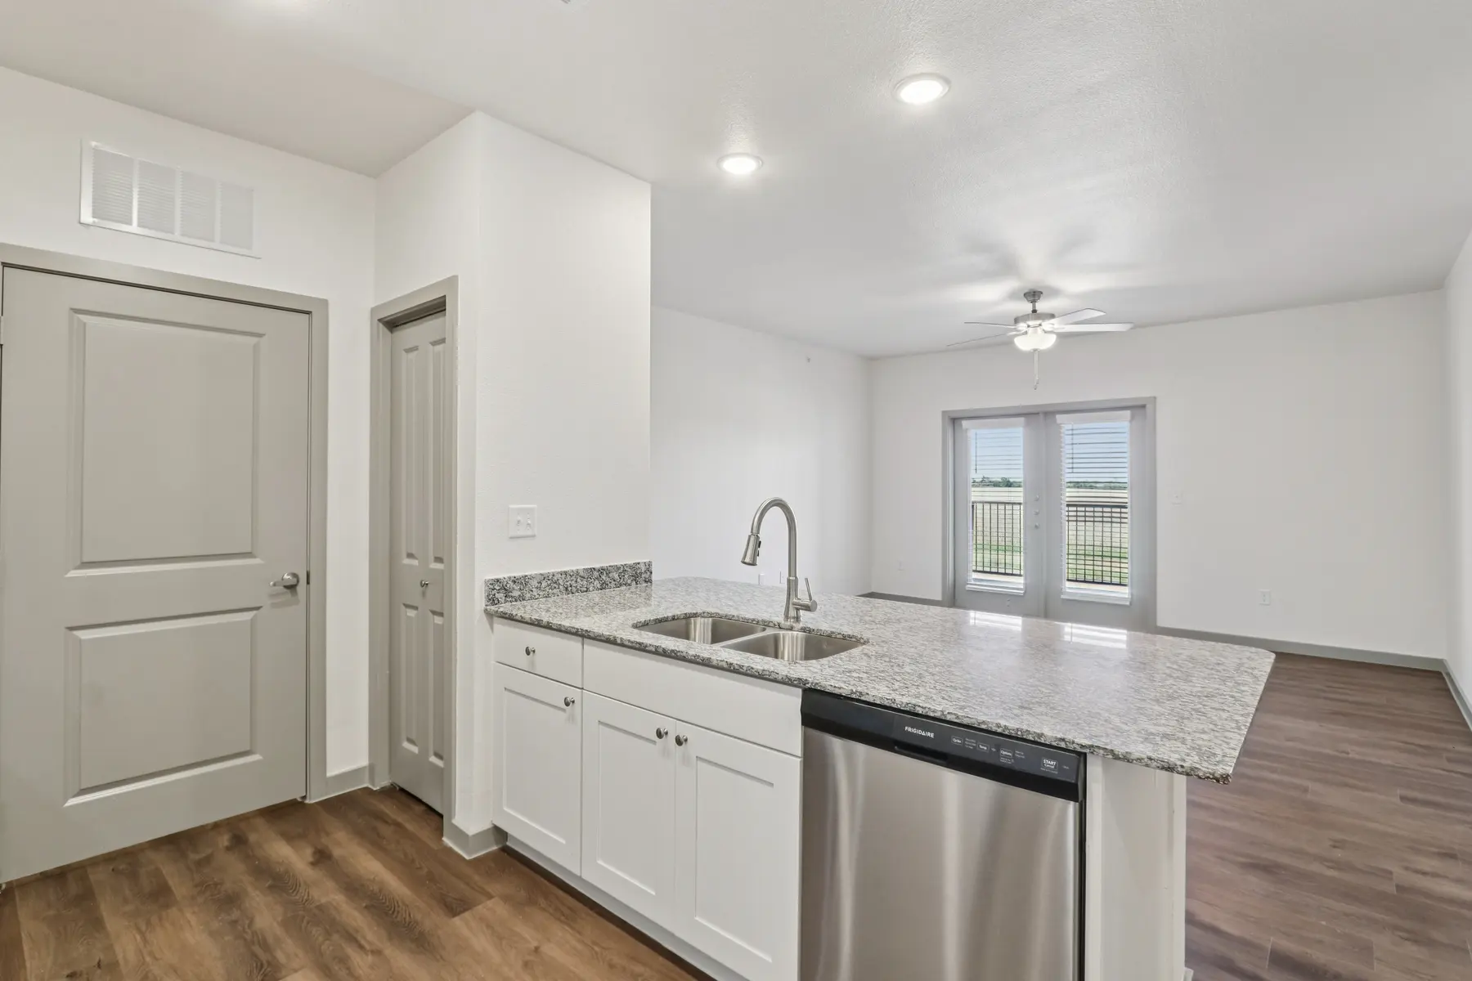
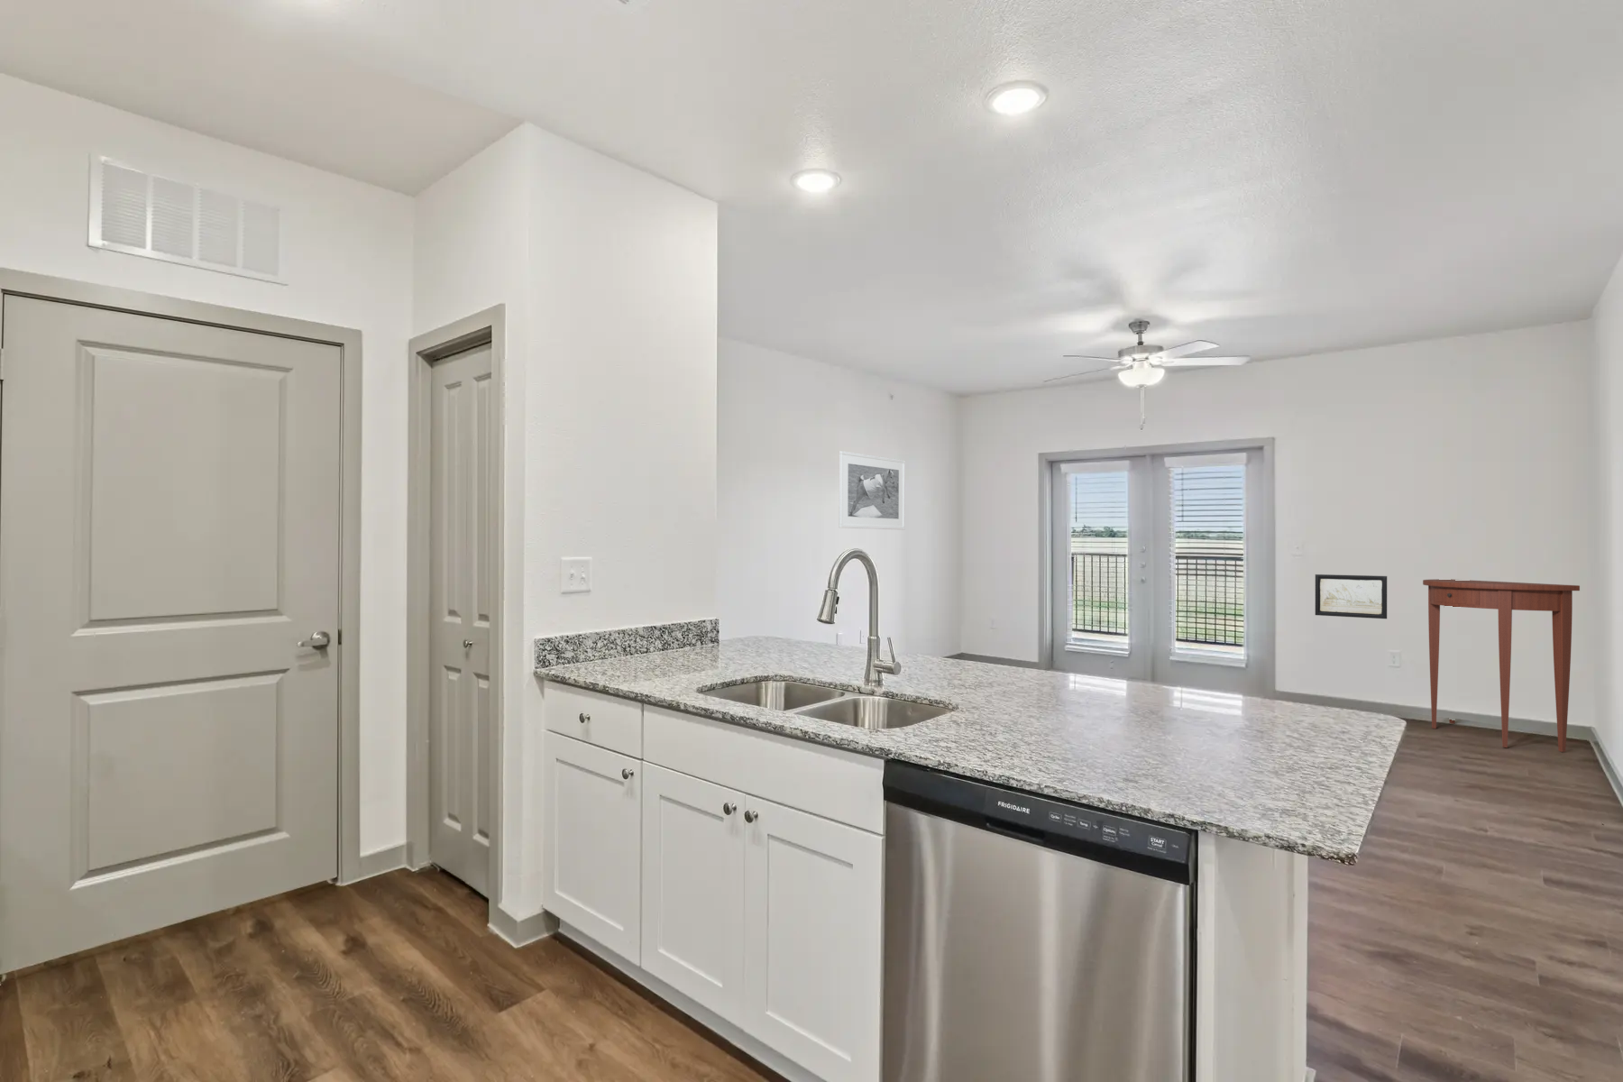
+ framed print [838,450,906,530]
+ wall art [1315,574,1388,619]
+ console table [1421,578,1581,752]
